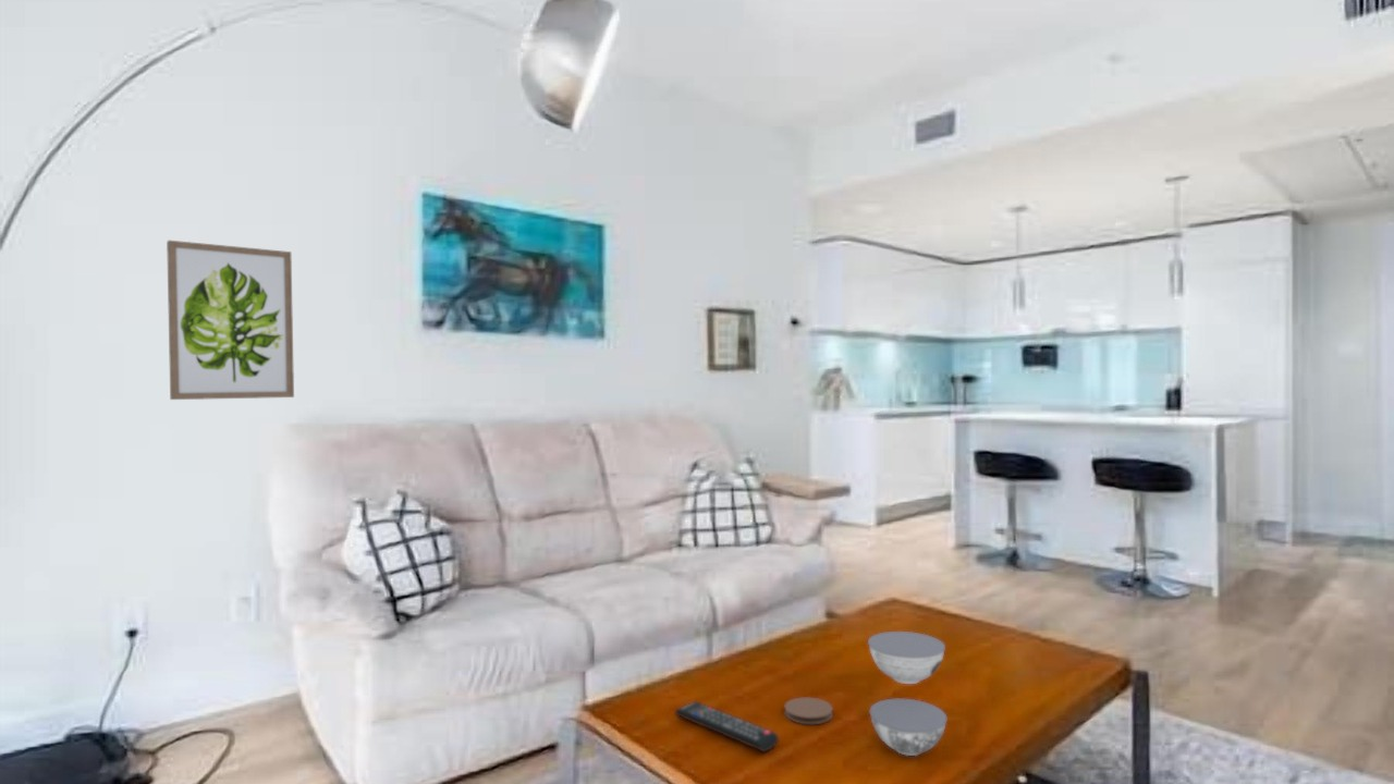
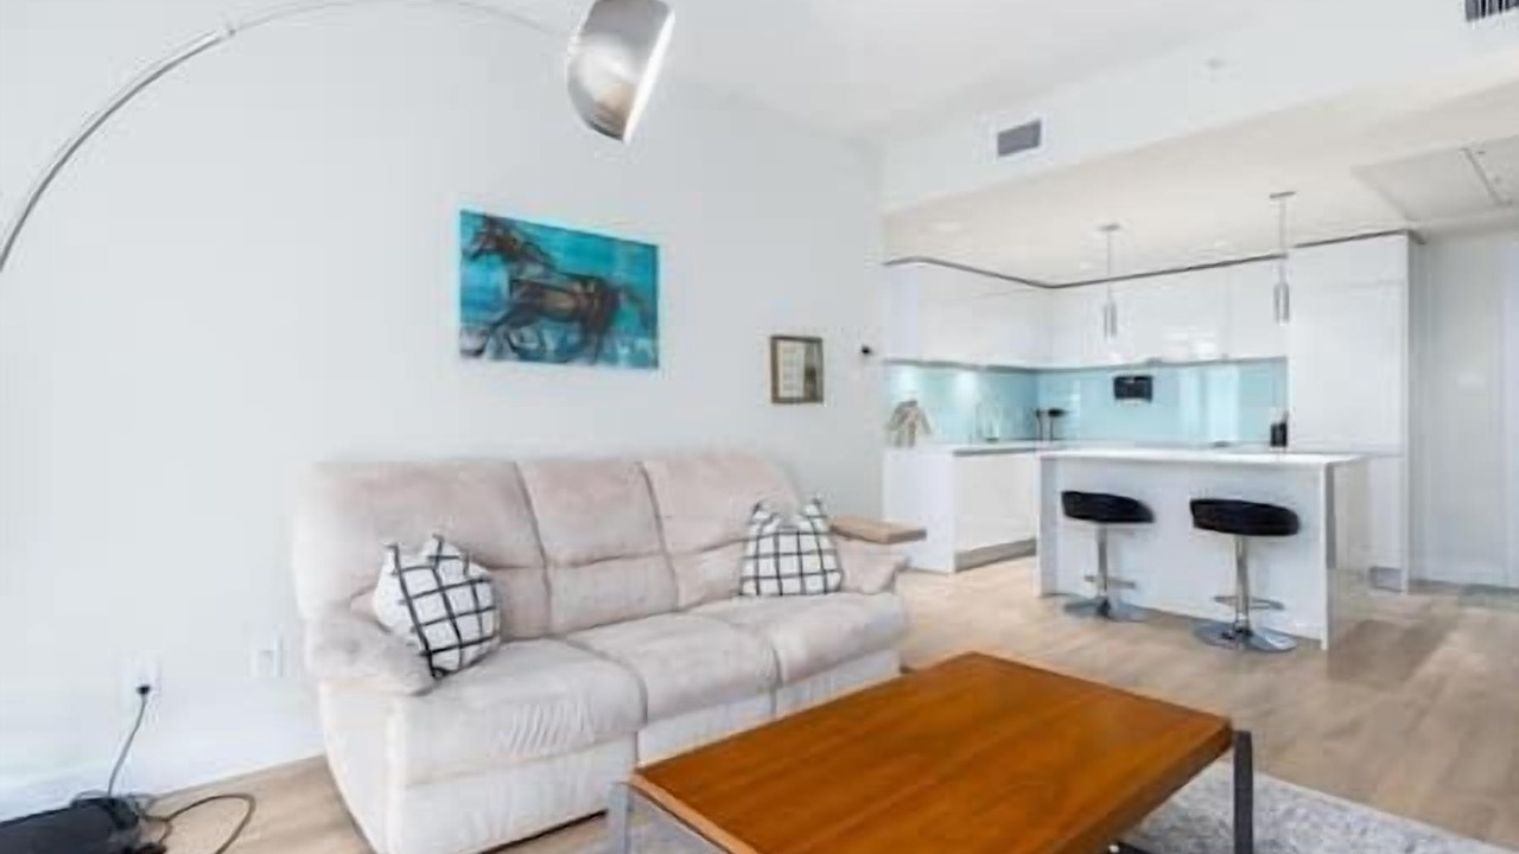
- coaster [784,696,834,725]
- bowl [867,630,947,757]
- wall art [166,240,295,401]
- remote control [674,700,780,752]
